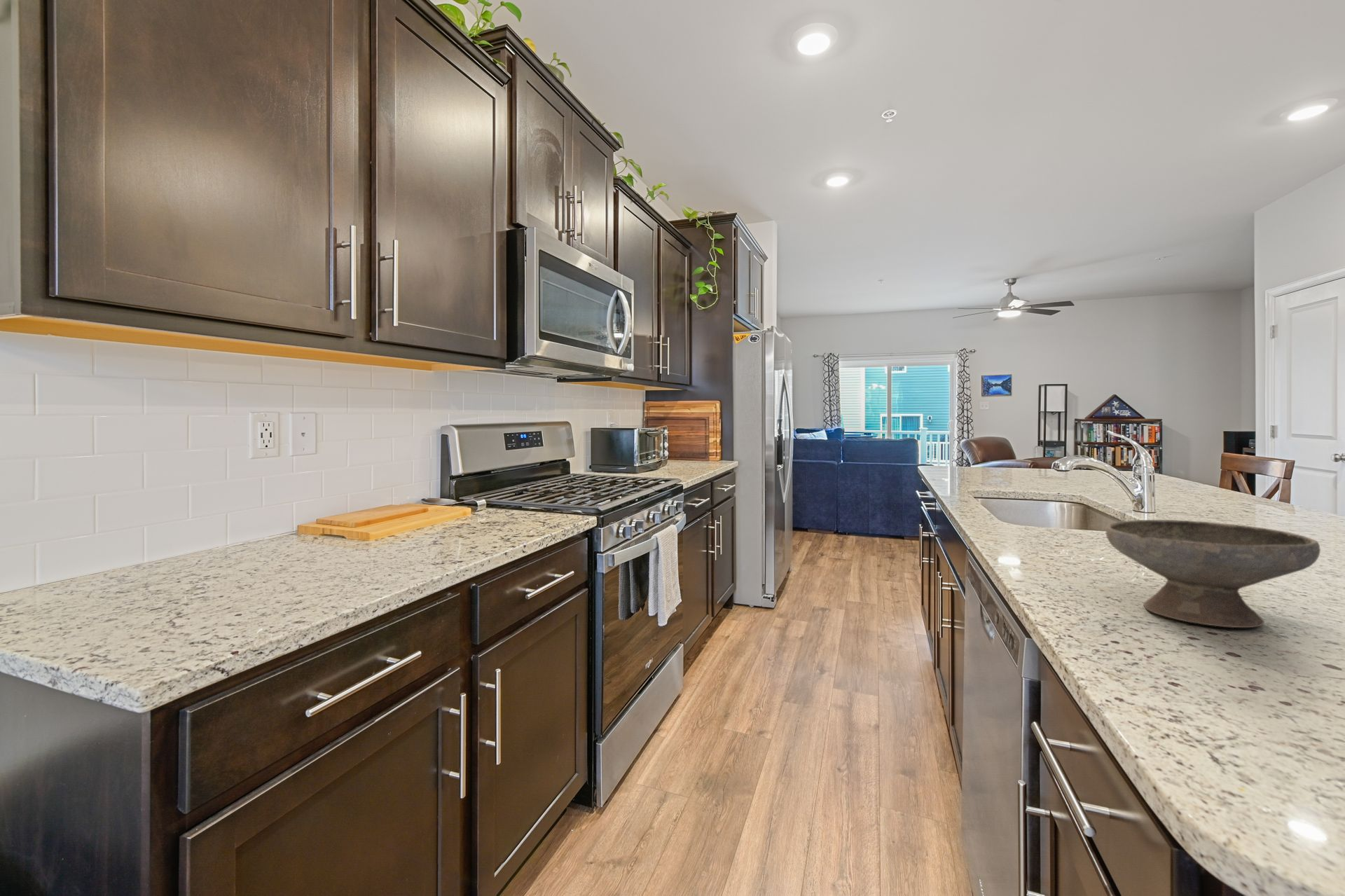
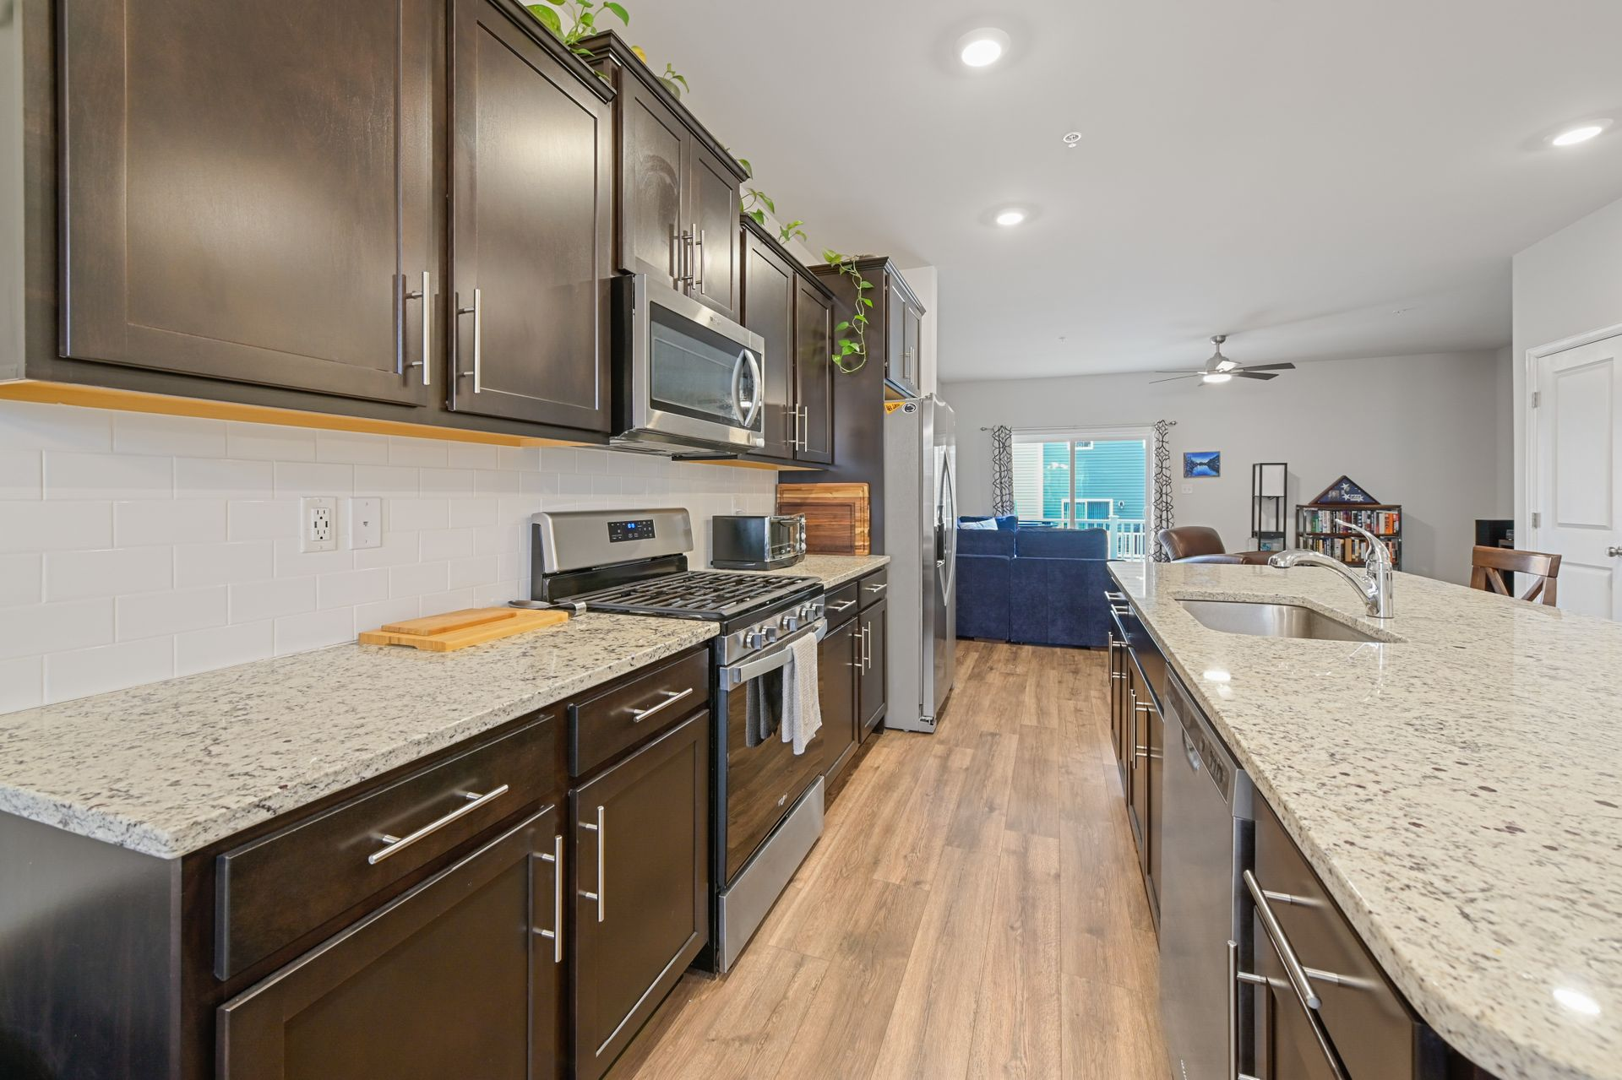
- bowl [1105,519,1321,628]
